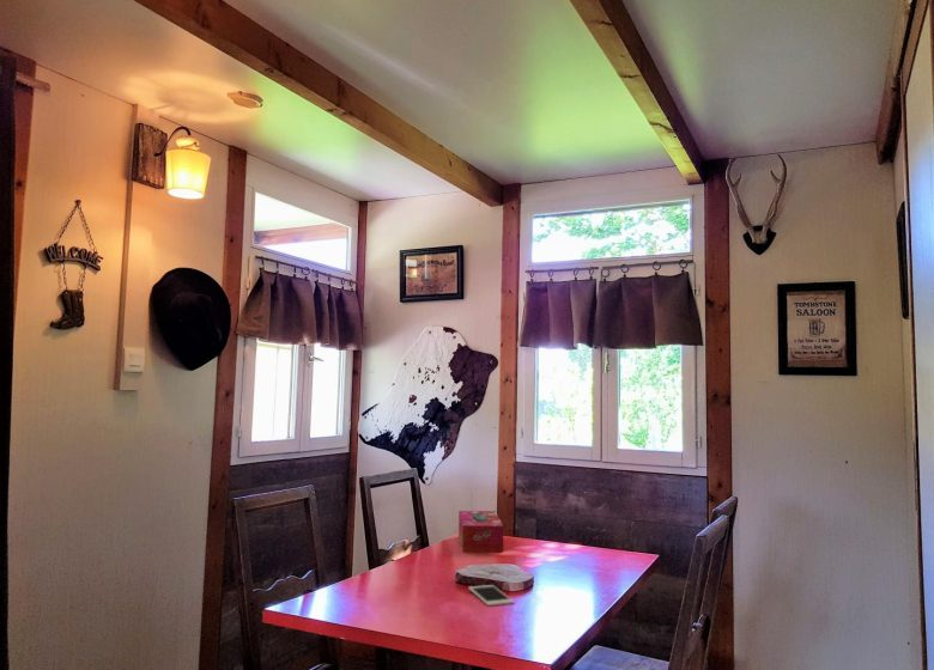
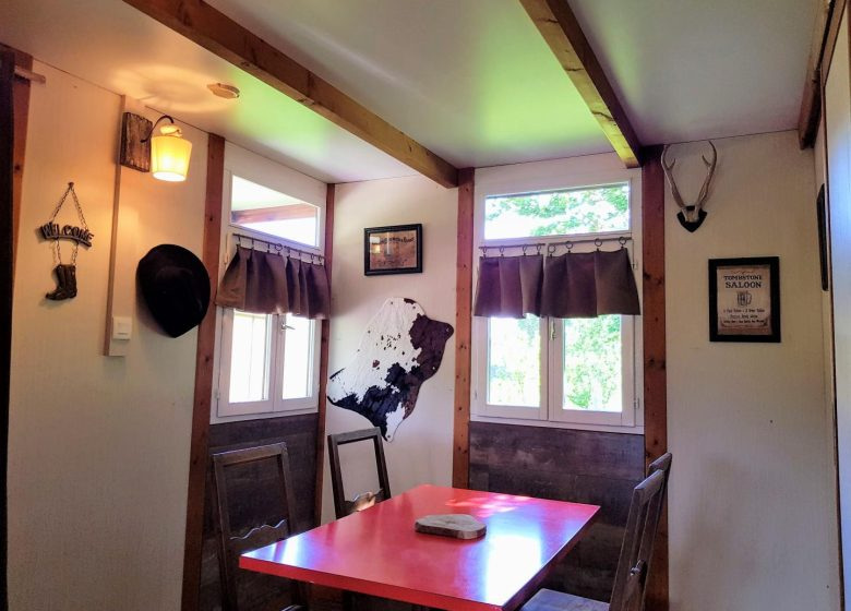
- cell phone [467,584,515,607]
- tissue box [457,510,504,554]
